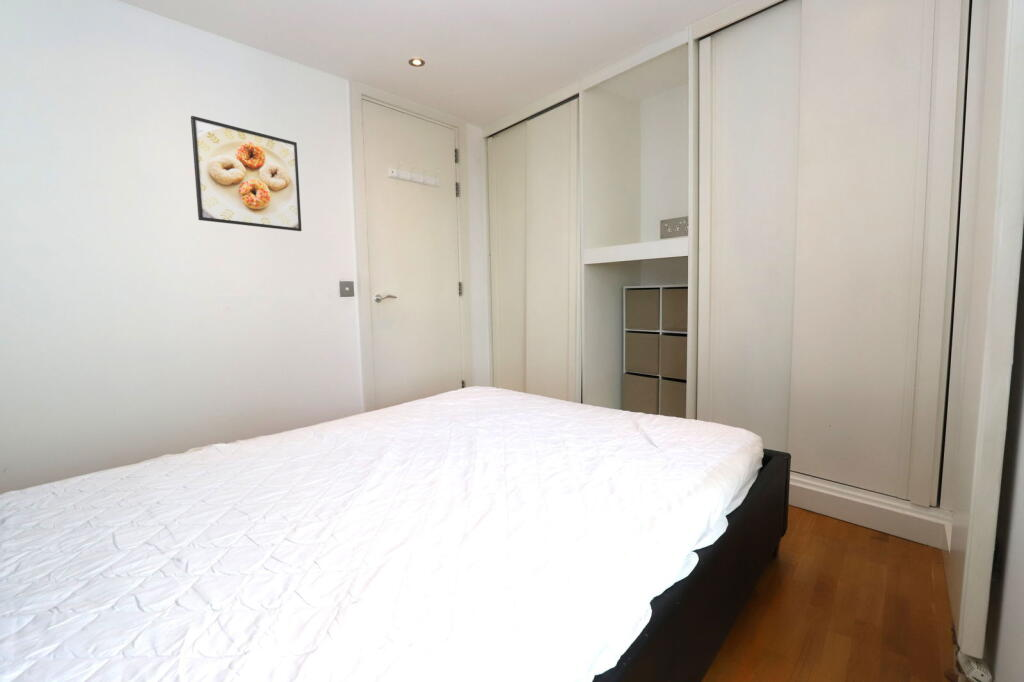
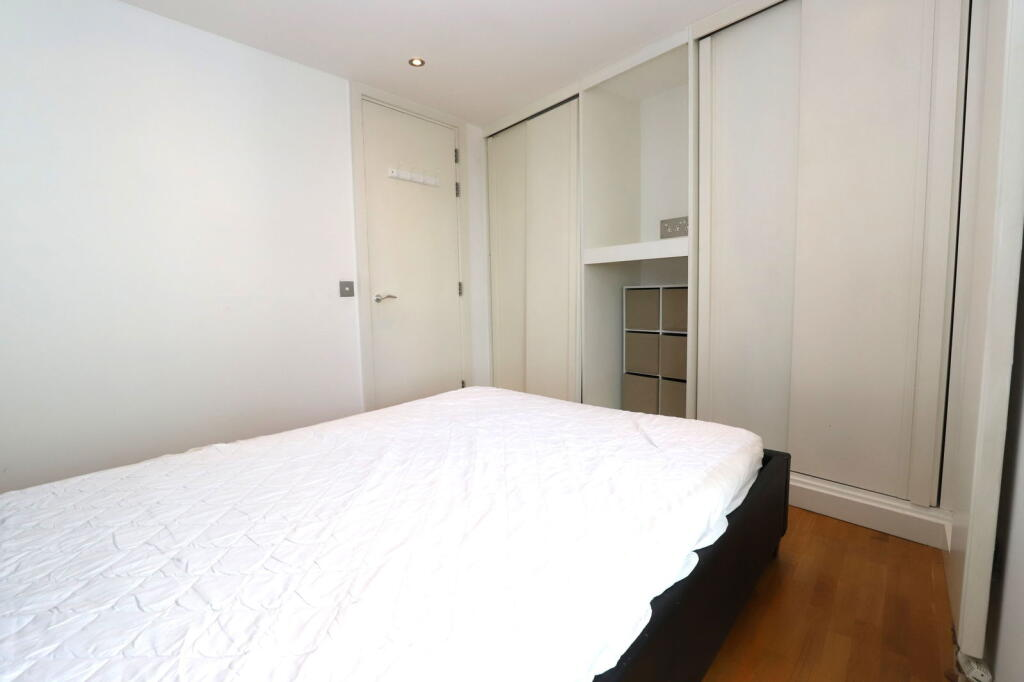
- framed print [190,115,303,232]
